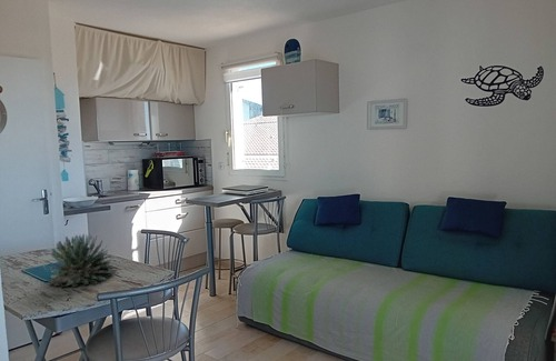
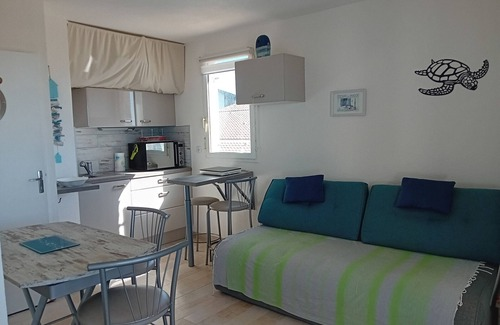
- succulent plant [48,233,117,288]
